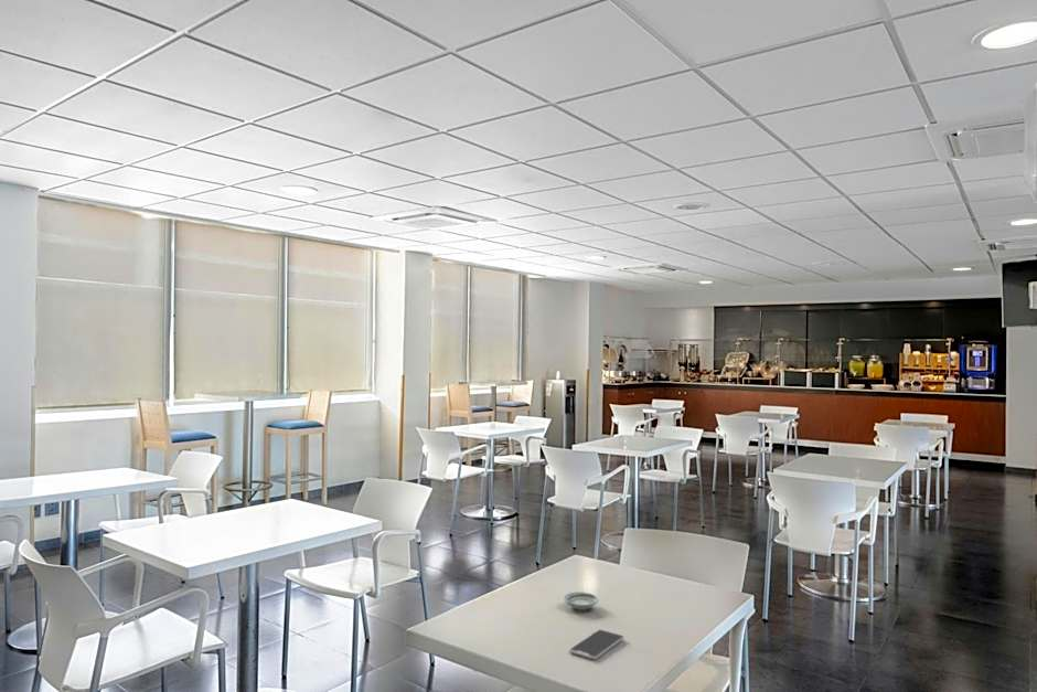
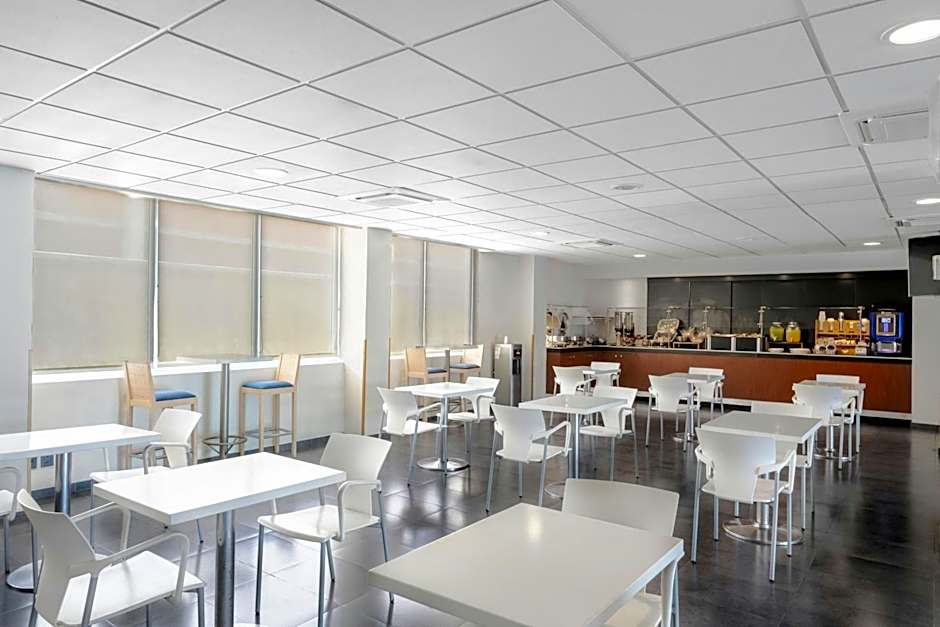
- smartphone [568,628,626,661]
- saucer [563,590,599,611]
